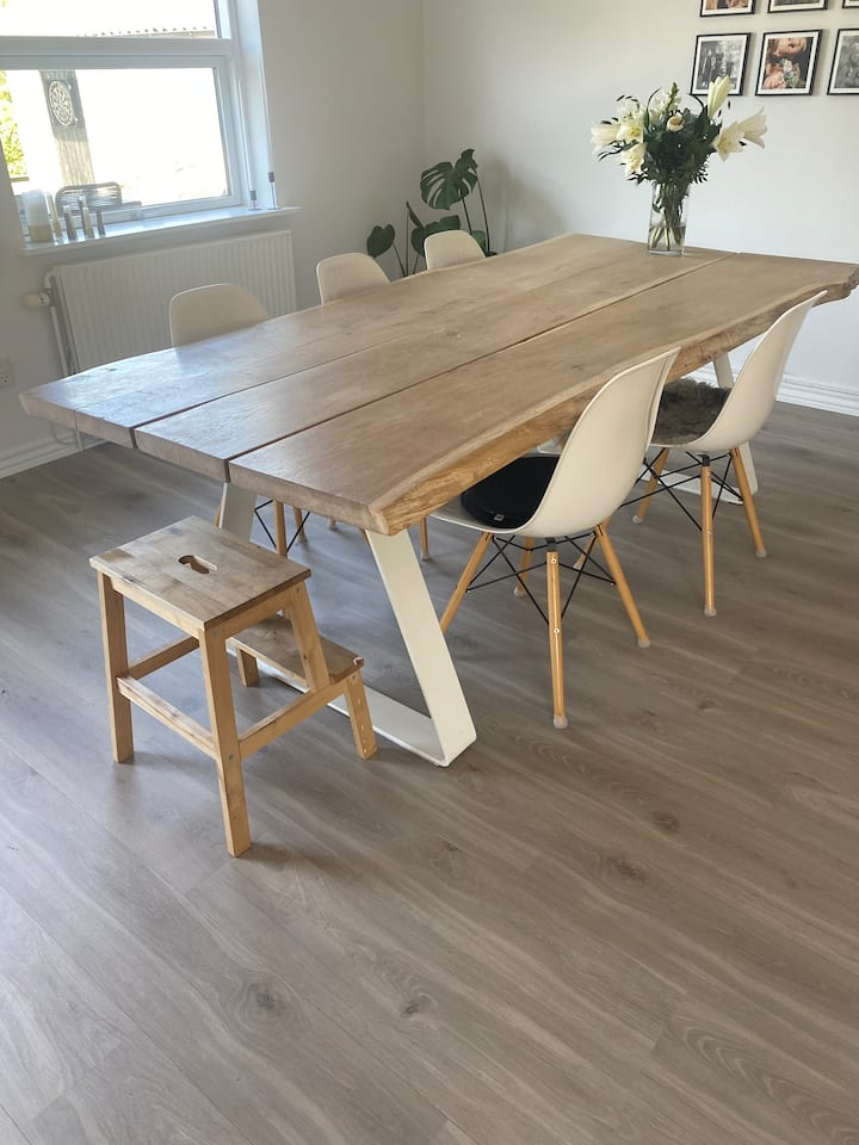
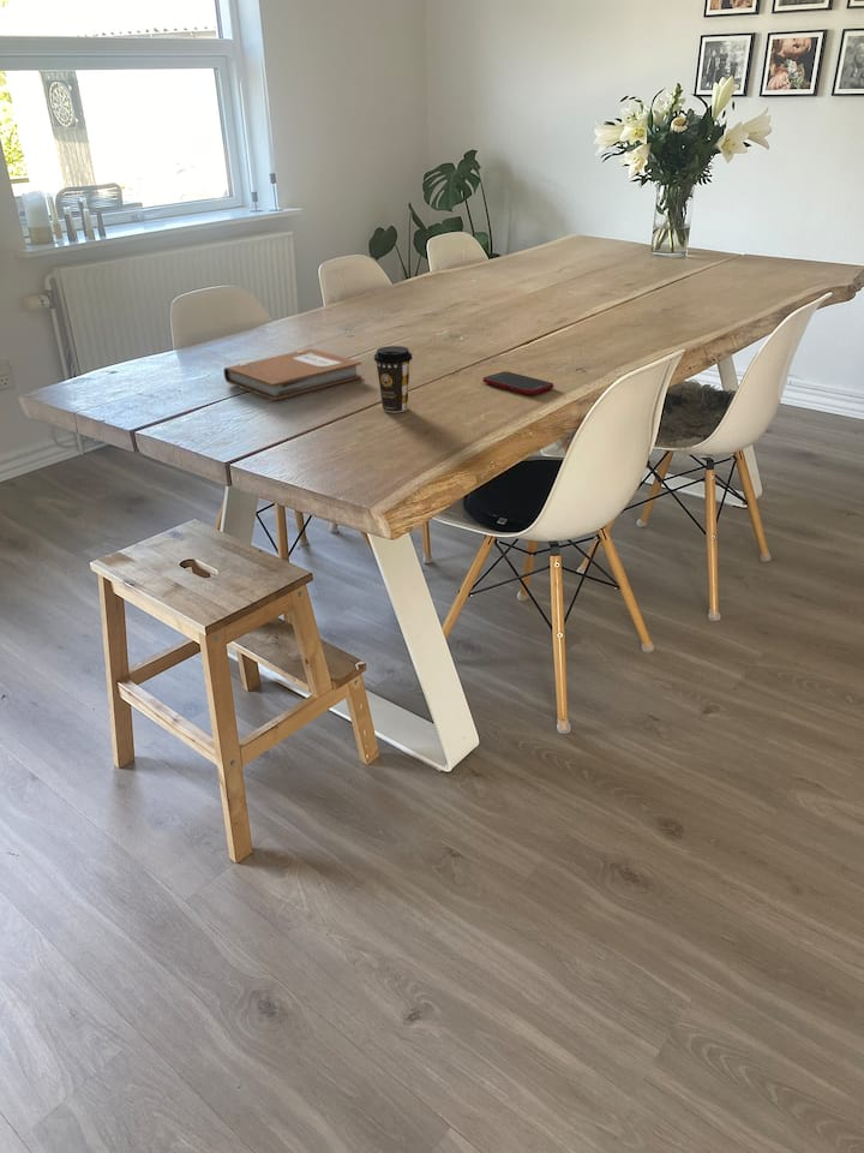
+ notebook [222,347,364,401]
+ cell phone [482,370,554,395]
+ coffee cup [373,345,414,413]
